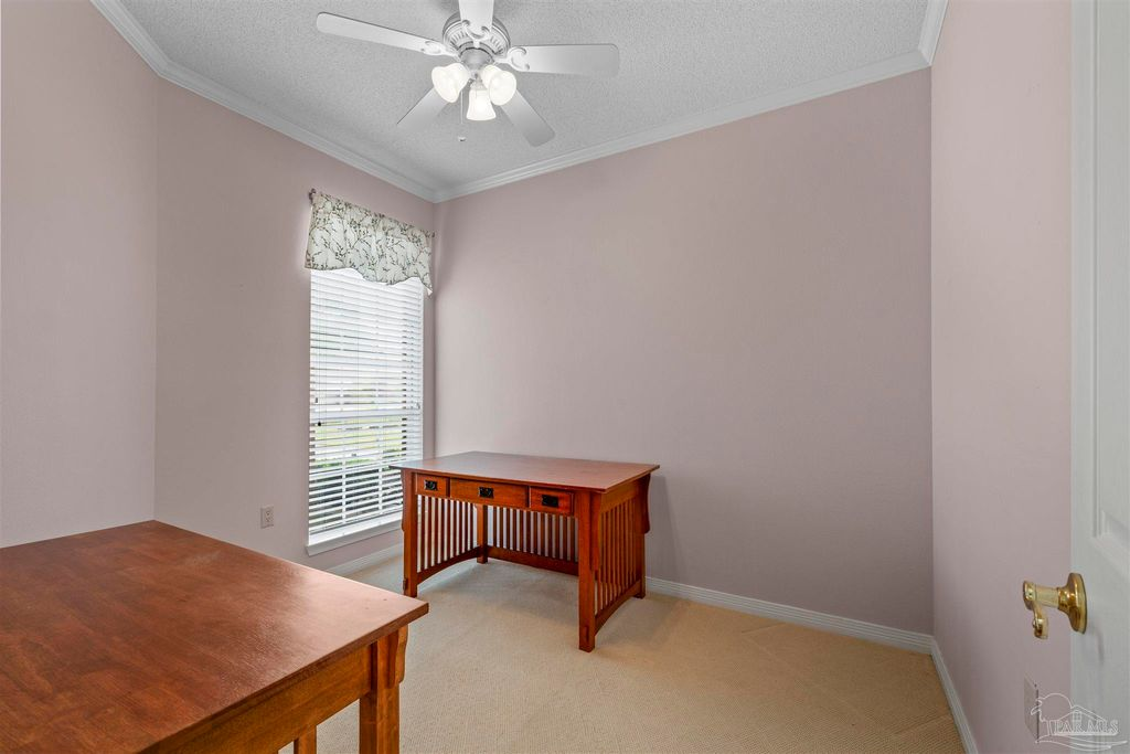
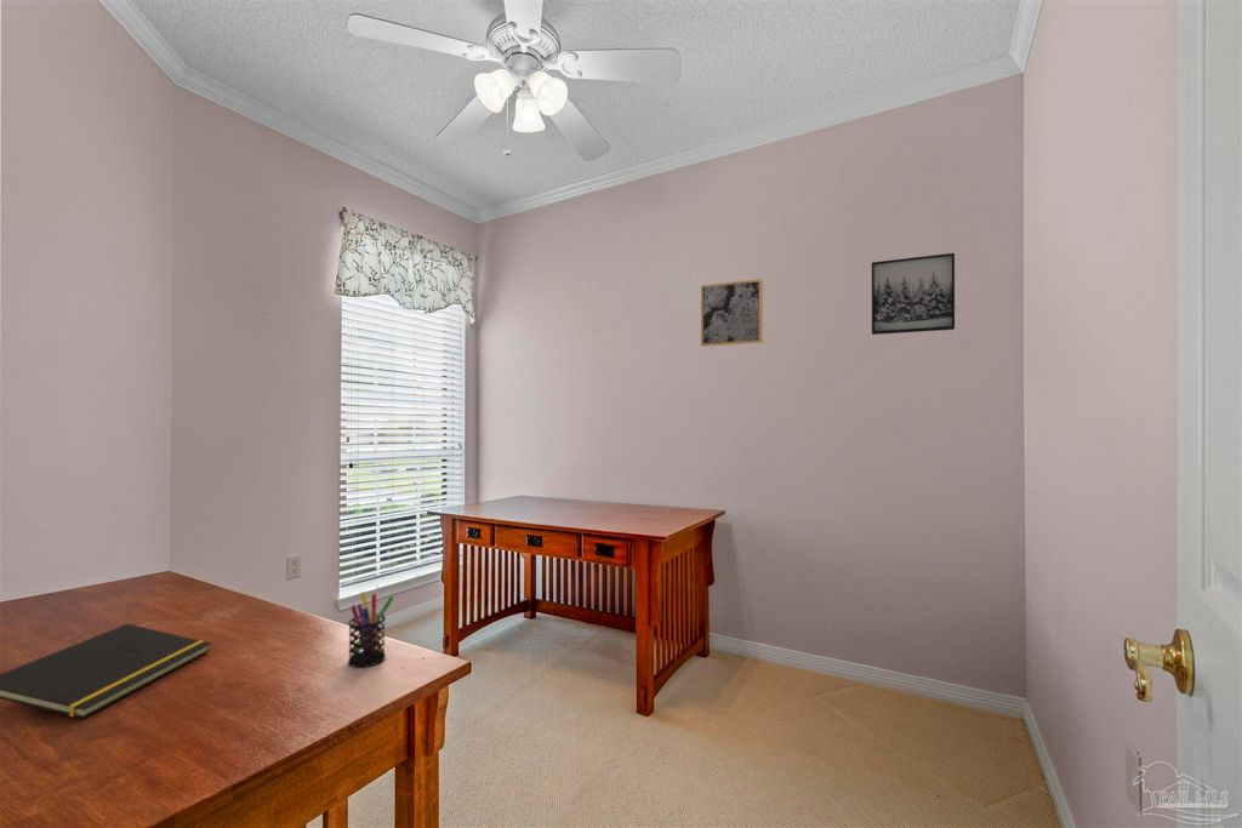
+ wall art [871,252,956,336]
+ pen holder [347,590,395,668]
+ notepad [0,623,212,720]
+ wall art [700,278,764,348]
